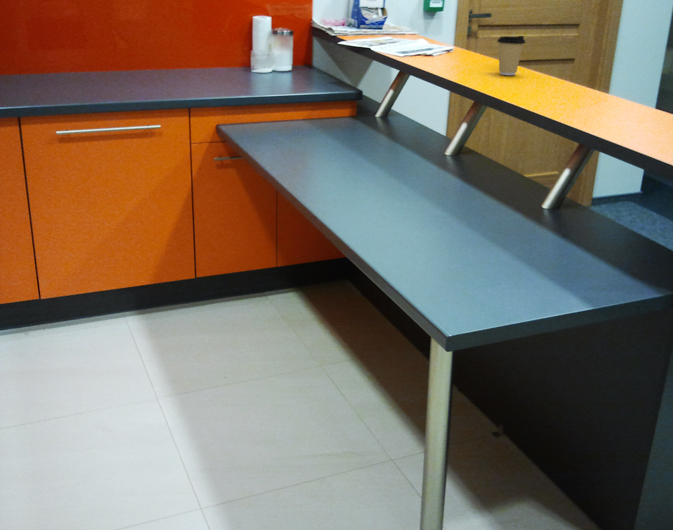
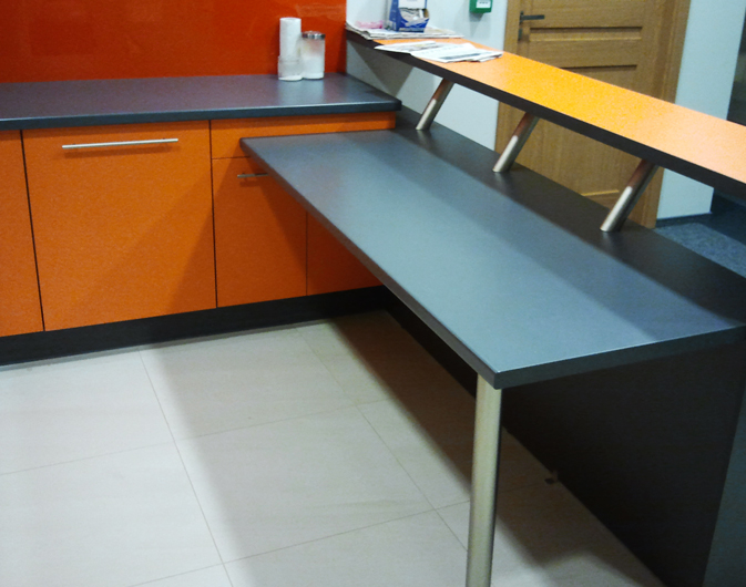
- coffee cup [496,35,526,76]
